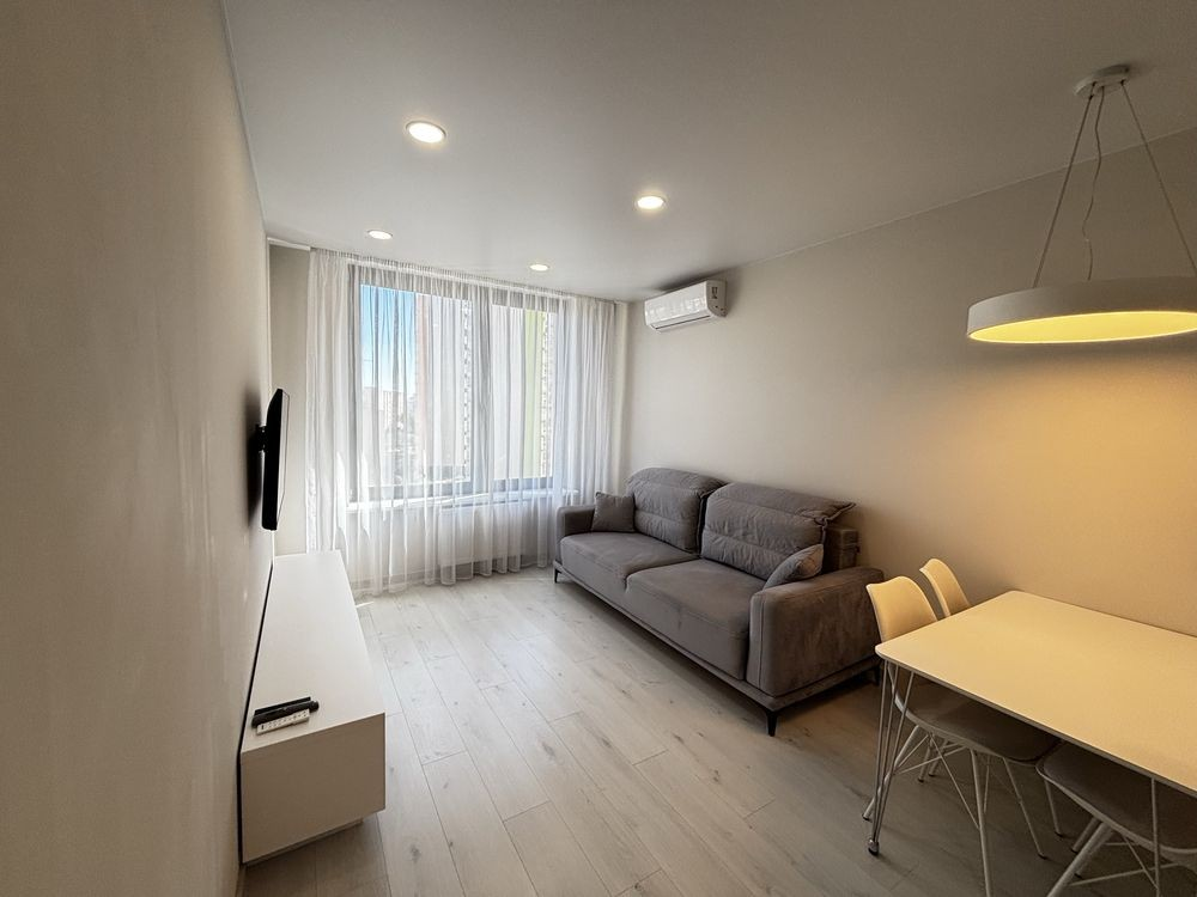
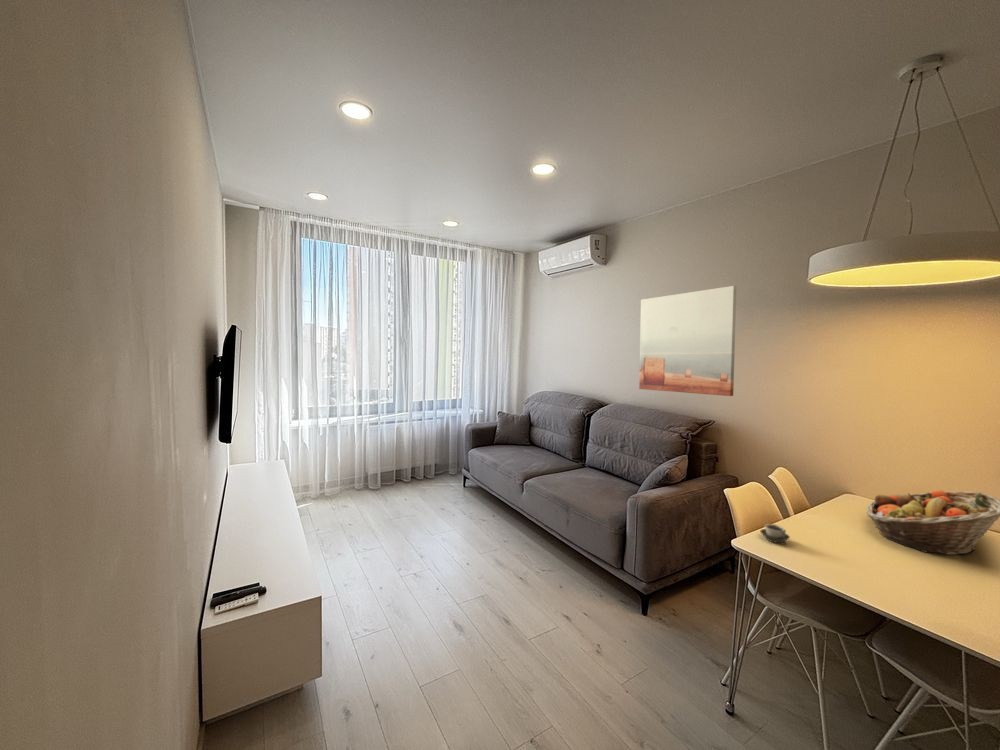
+ cup [759,523,791,544]
+ fruit basket [866,489,1000,556]
+ wall art [638,285,738,397]
